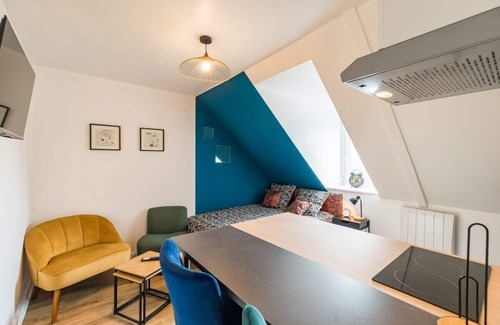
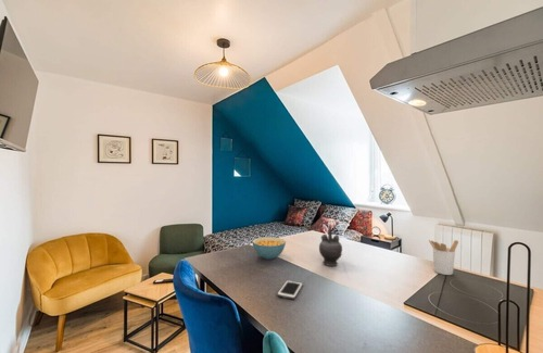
+ cell phone [276,279,304,300]
+ teapot [318,224,343,267]
+ cereal bowl [251,236,287,261]
+ utensil holder [428,239,459,276]
